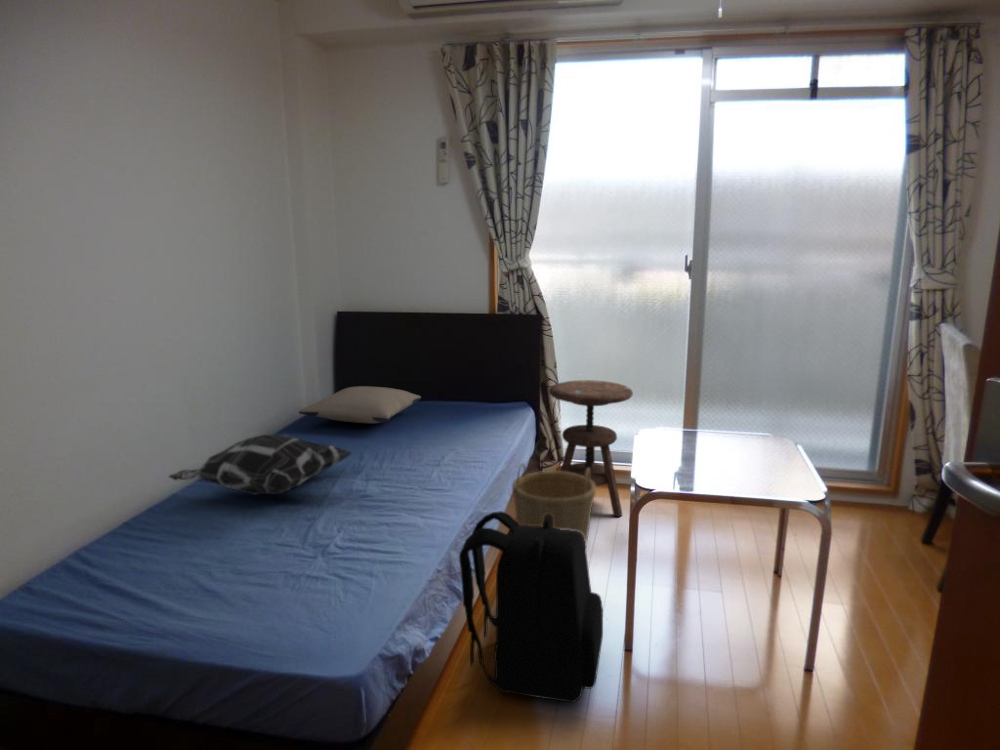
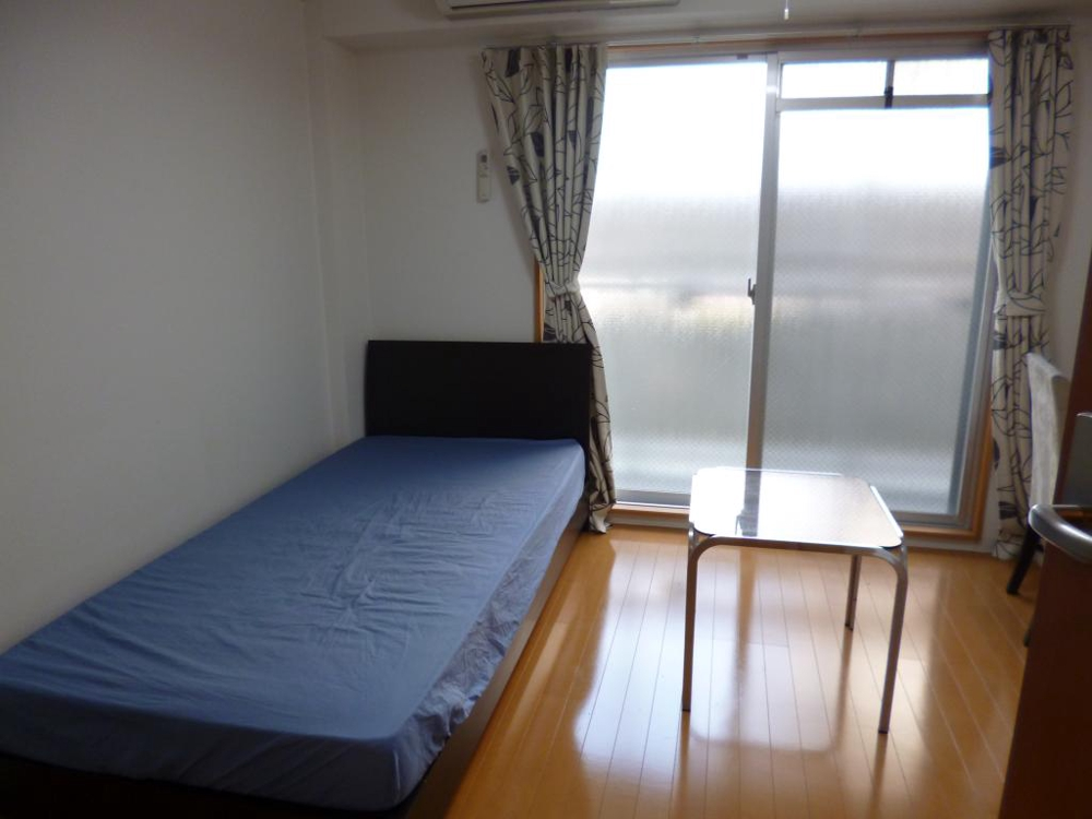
- side table [548,379,634,518]
- pillow [298,385,422,424]
- decorative pillow [168,434,353,496]
- basket [511,462,597,549]
- backpack [458,510,604,704]
